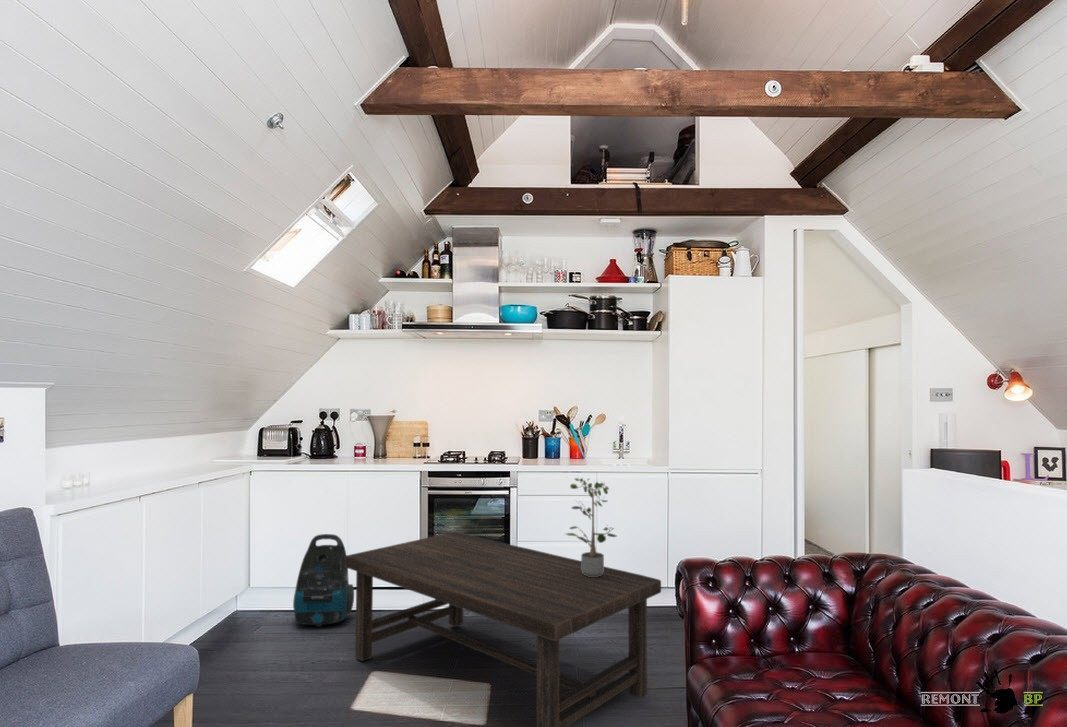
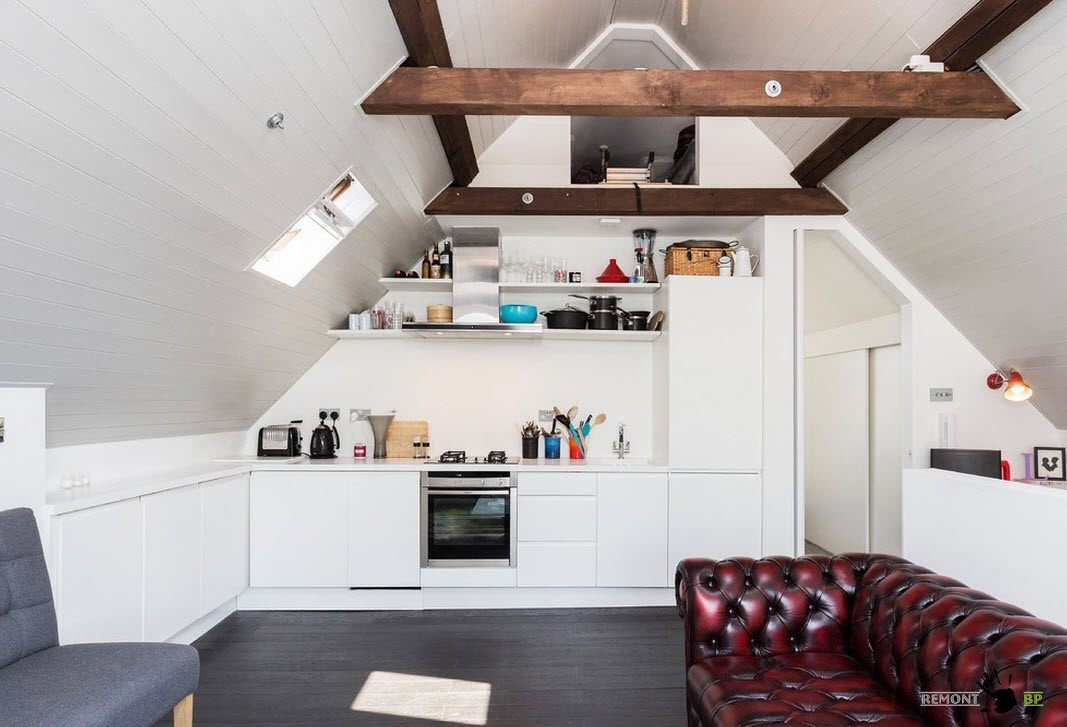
- potted plant [565,477,618,577]
- coffee table [345,531,662,727]
- vacuum cleaner [292,533,355,628]
